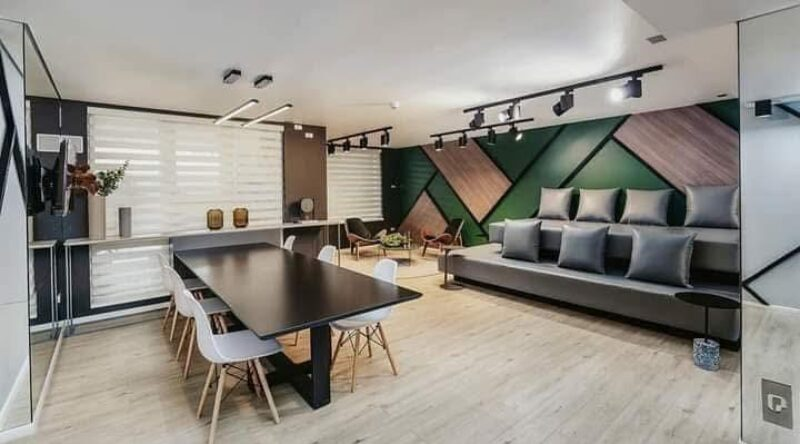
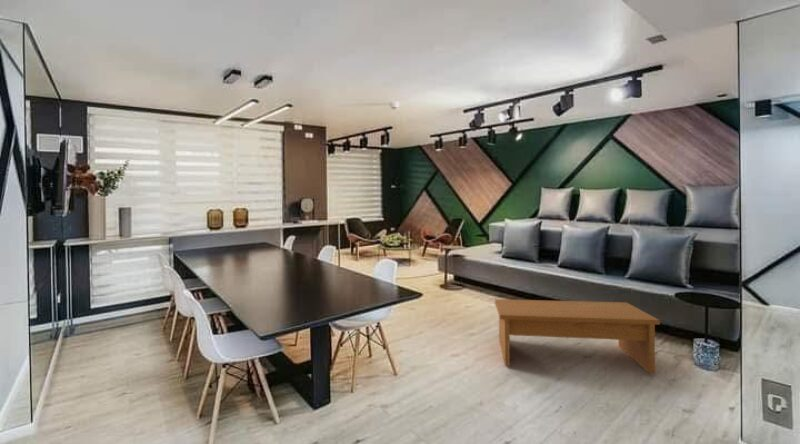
+ coffee table [494,298,661,375]
